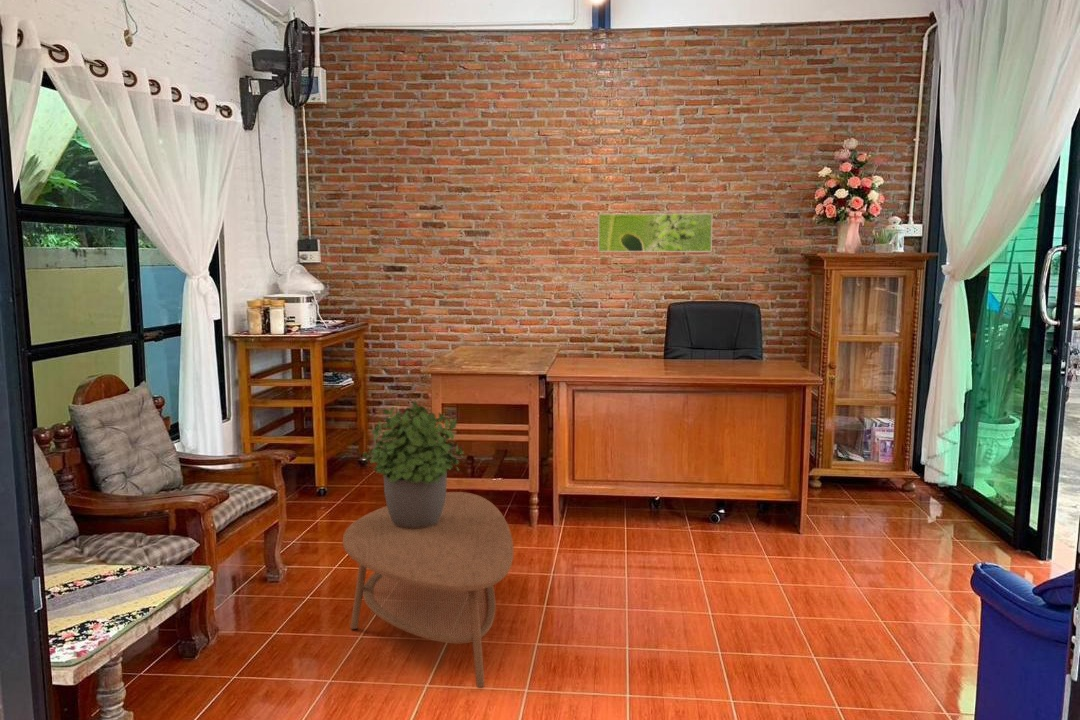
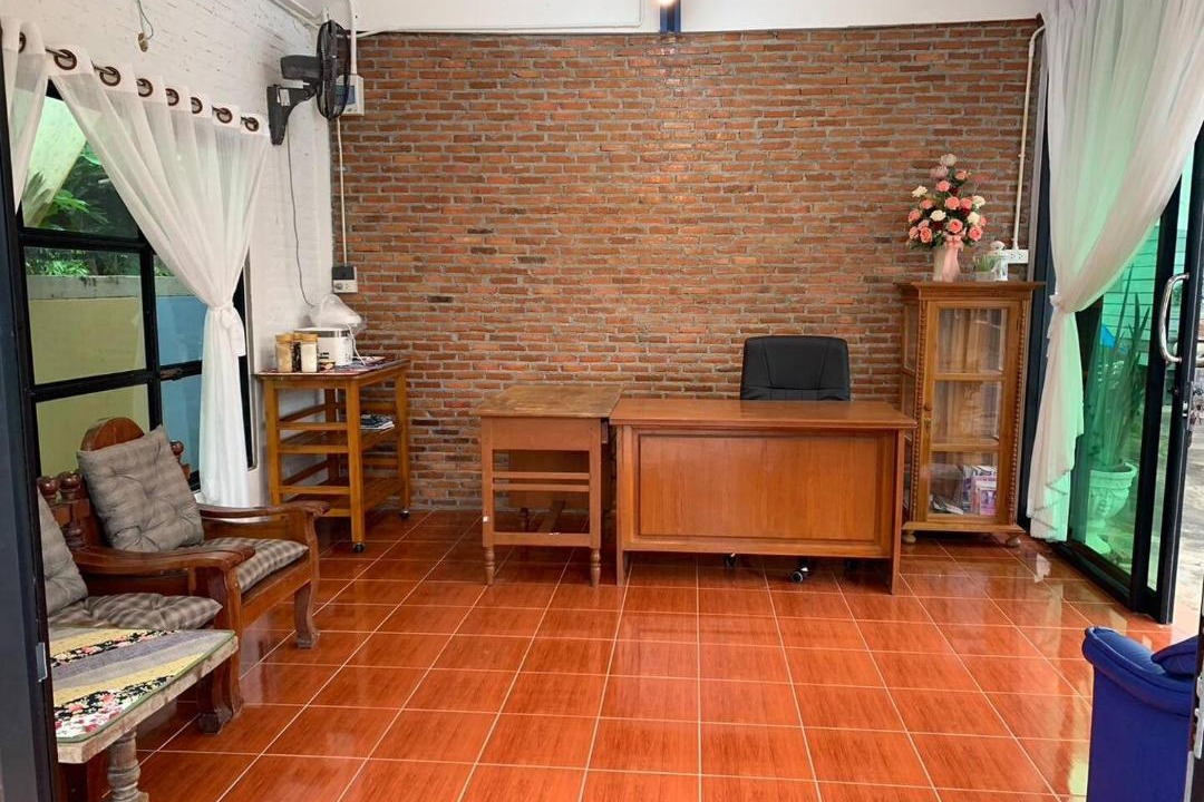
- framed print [597,213,713,253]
- potted plant [362,401,465,528]
- coffee table [342,491,514,689]
